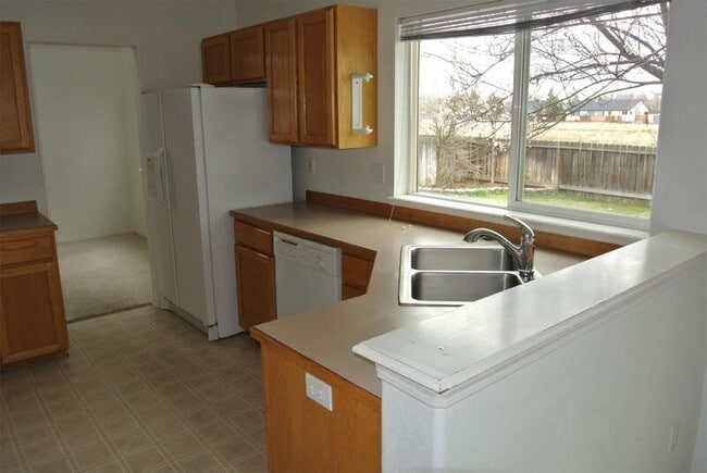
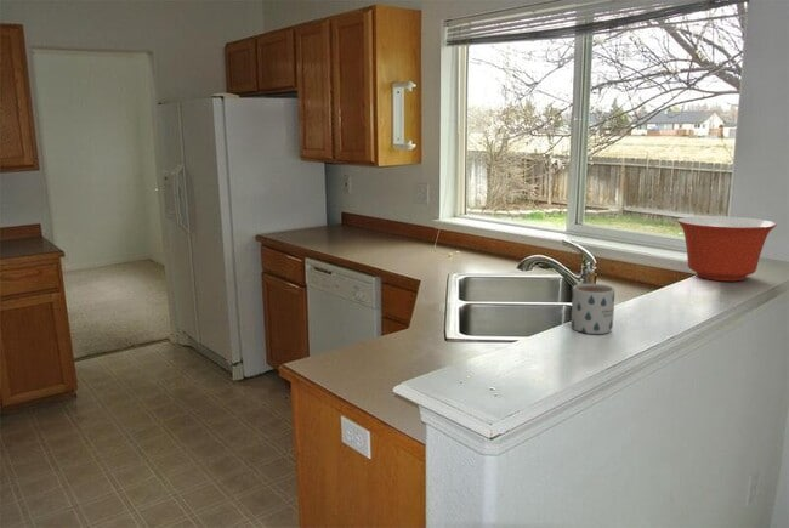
+ mixing bowl [676,215,778,282]
+ mug [571,283,617,335]
